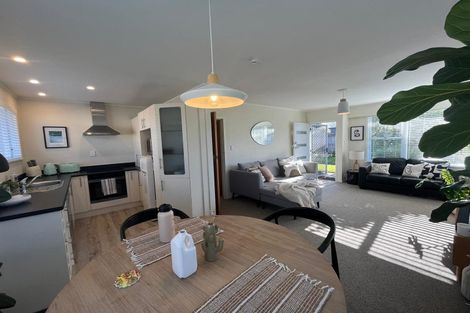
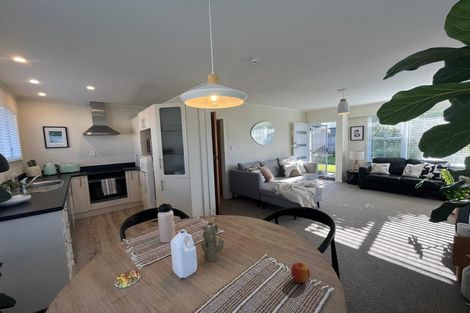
+ apple [290,262,311,284]
